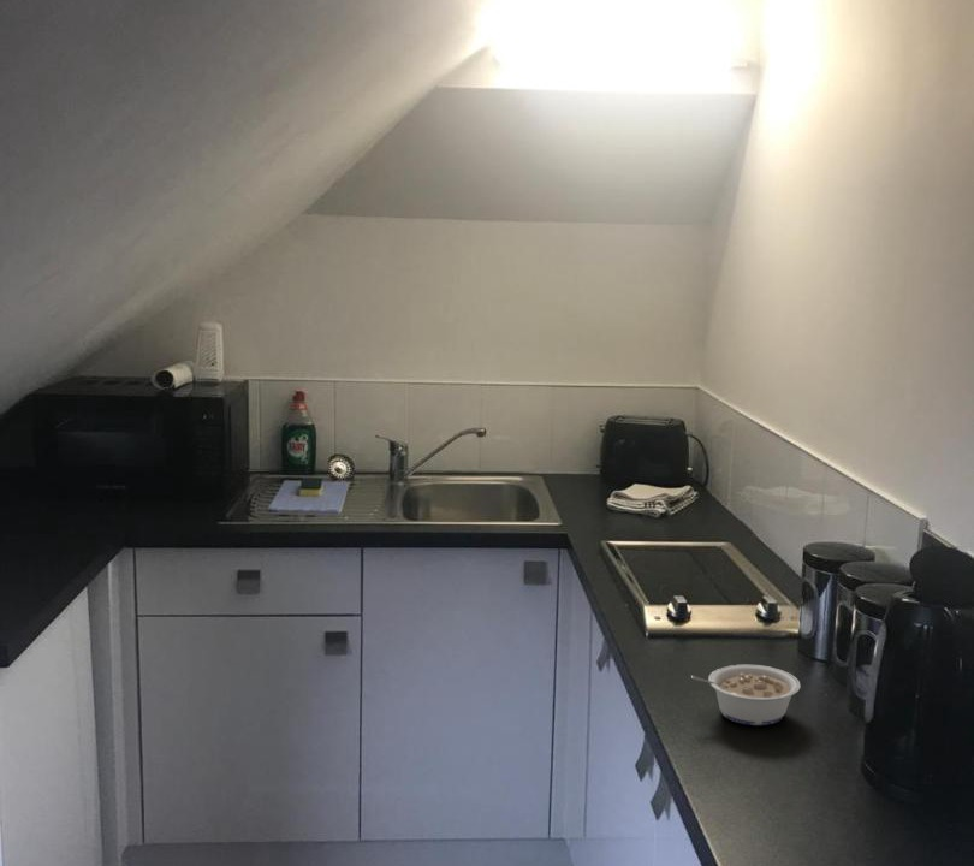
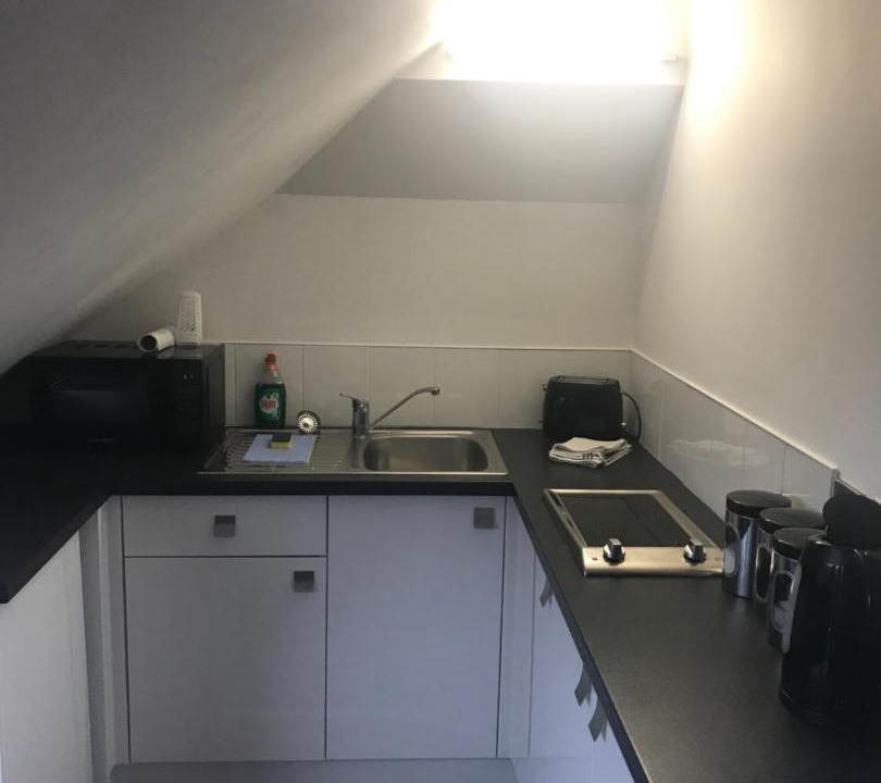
- legume [690,664,802,726]
